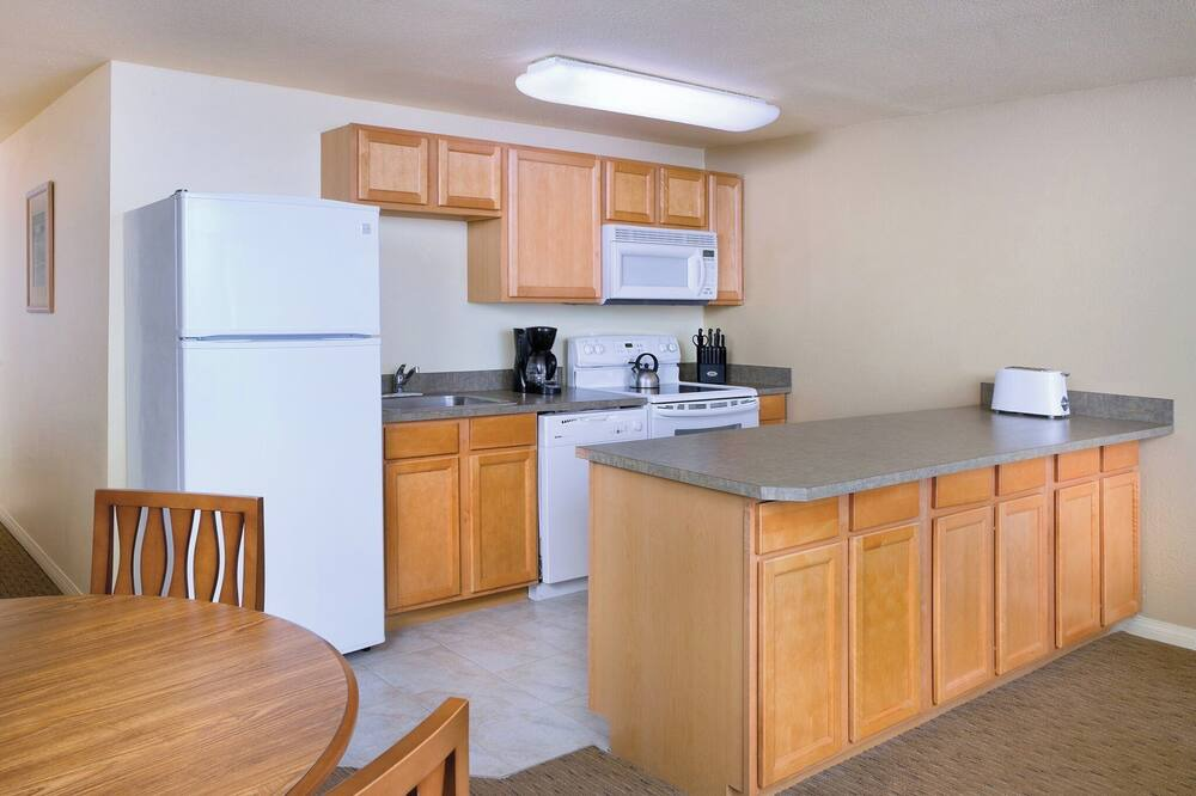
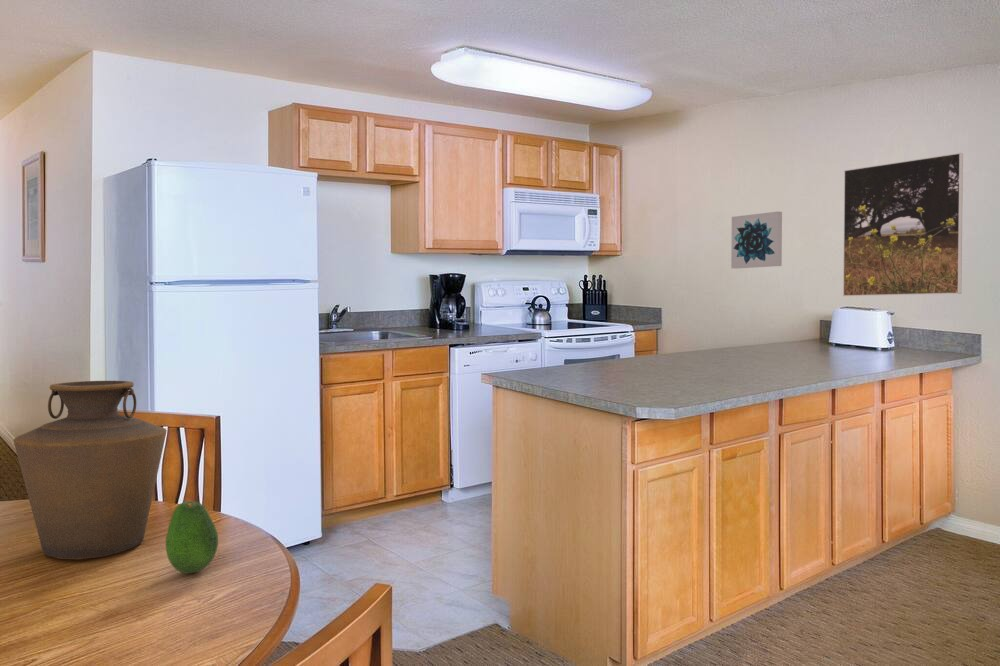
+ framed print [842,152,964,297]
+ vase [13,380,168,561]
+ wall art [730,211,783,269]
+ fruit [165,500,219,575]
